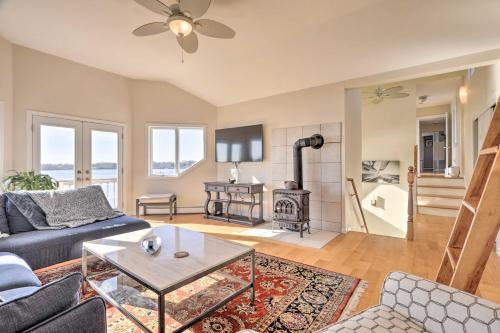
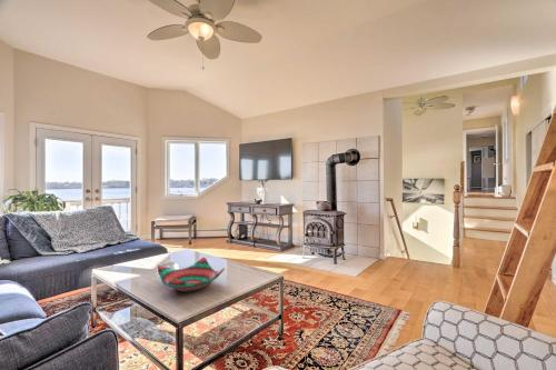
+ decorative bowl [157,257,226,293]
